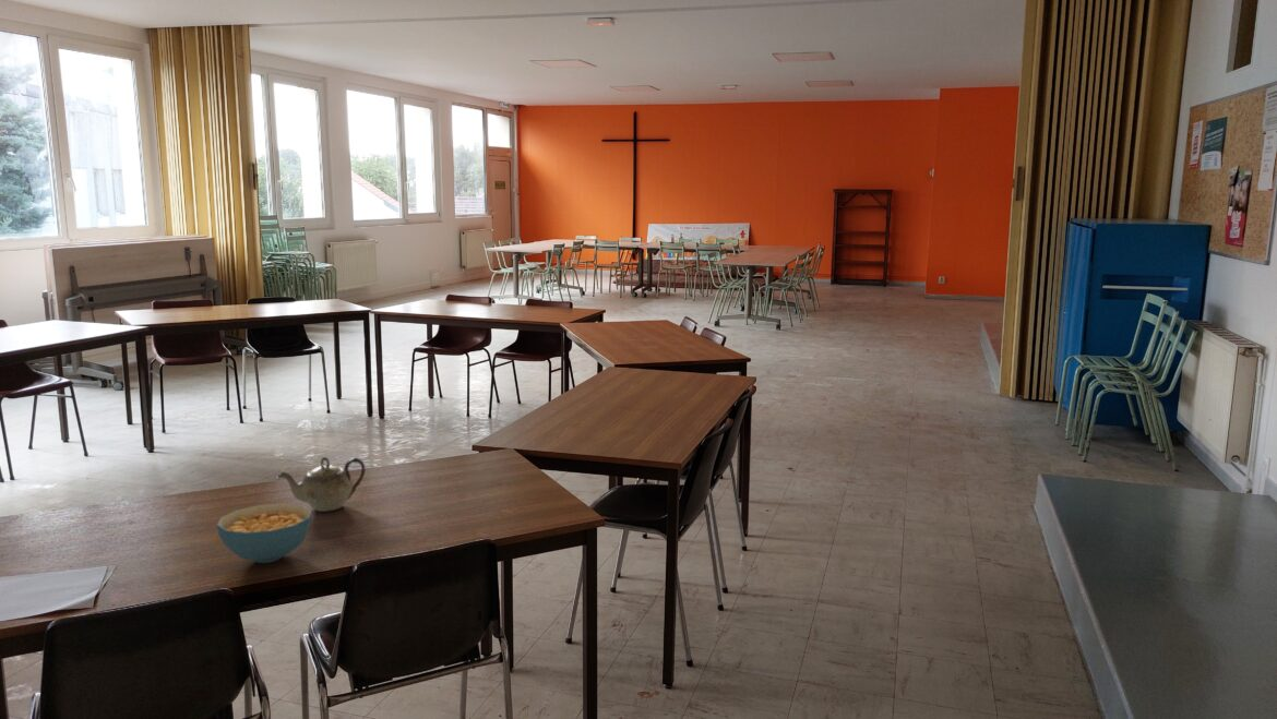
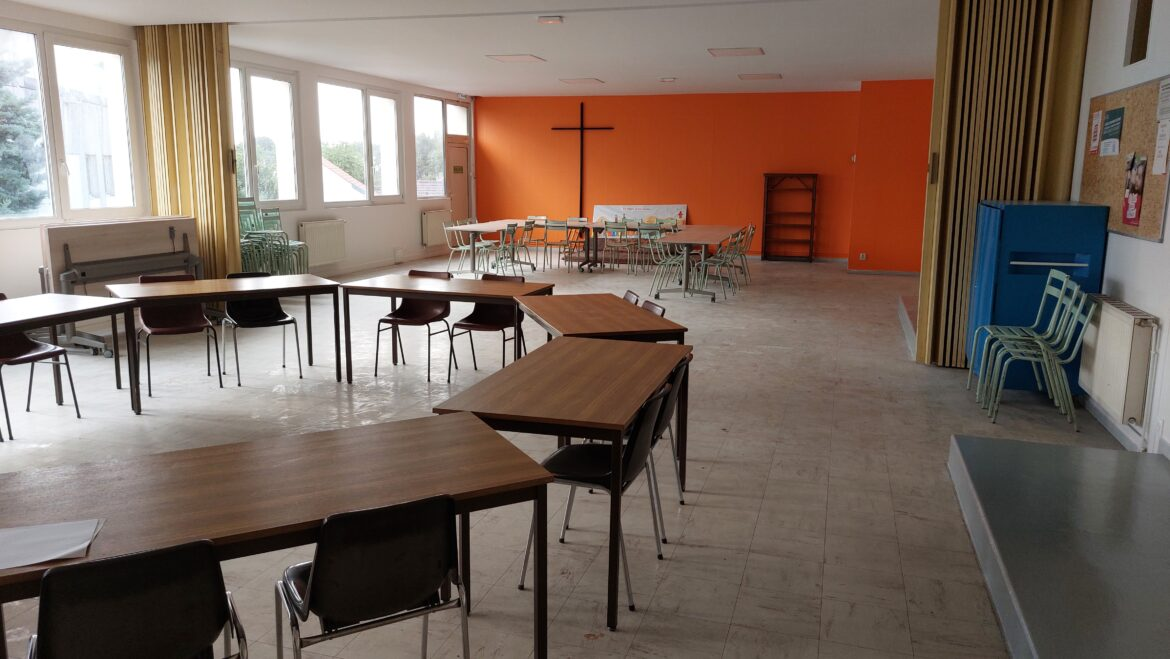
- cereal bowl [216,503,312,564]
- teapot [275,456,366,513]
